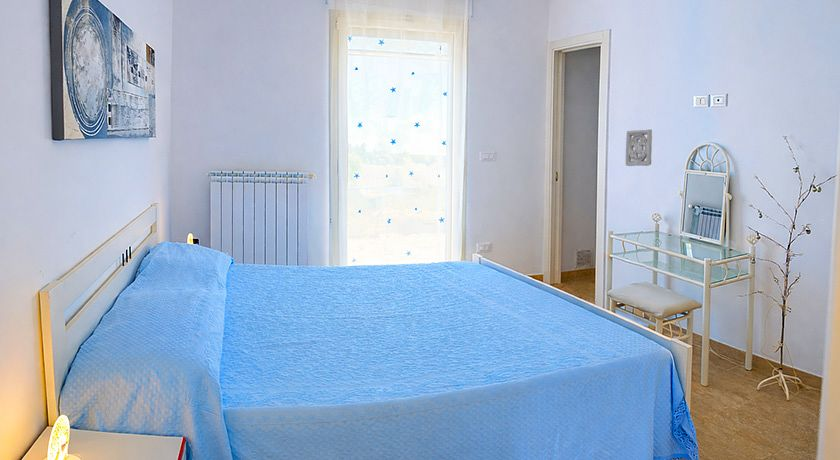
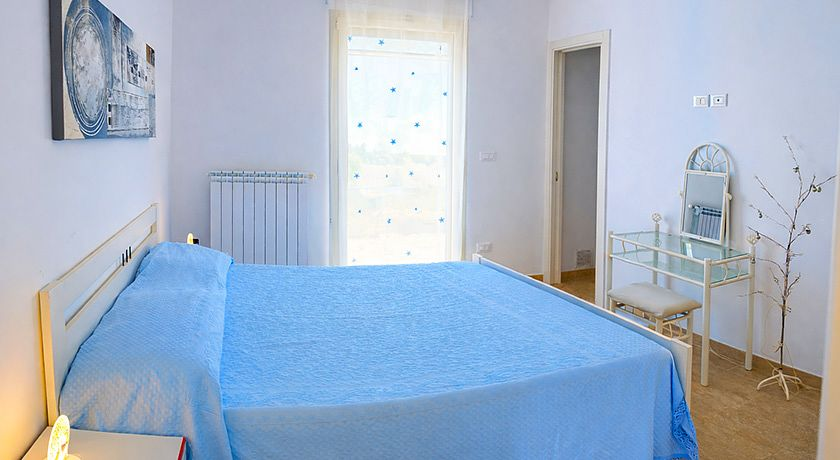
- wall ornament [625,128,653,167]
